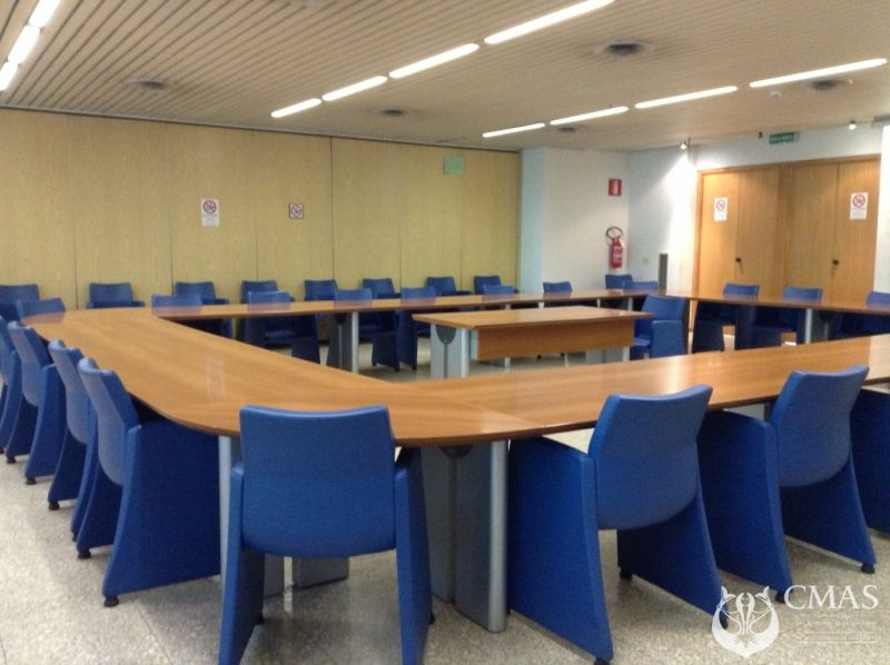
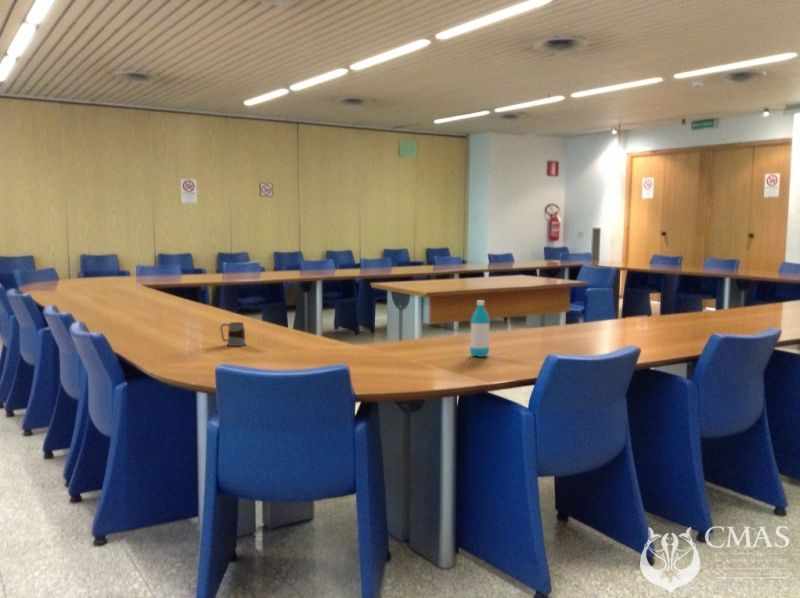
+ water bottle [469,299,491,358]
+ mug [219,321,247,347]
